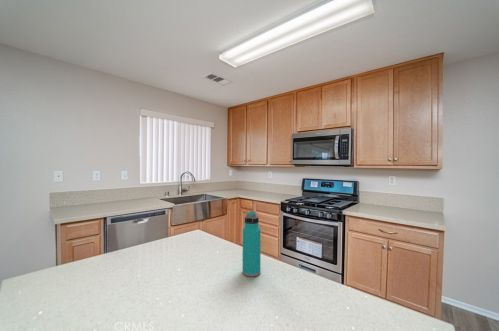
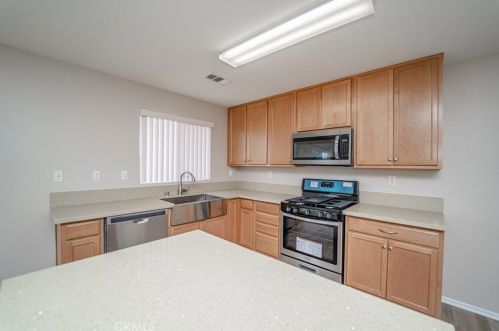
- water bottle [242,210,262,278]
